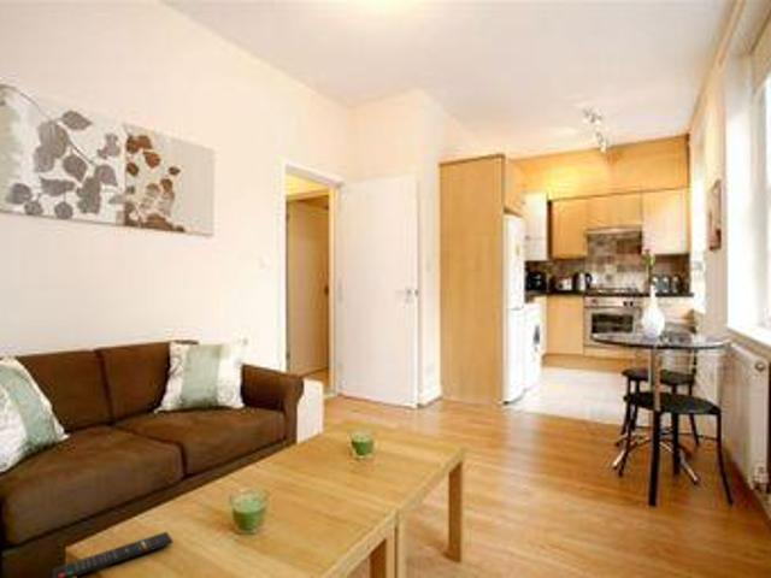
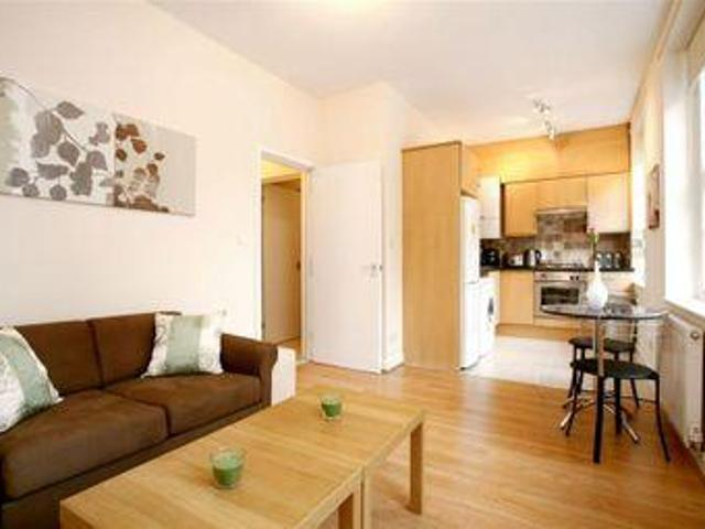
- remote control [51,530,173,578]
